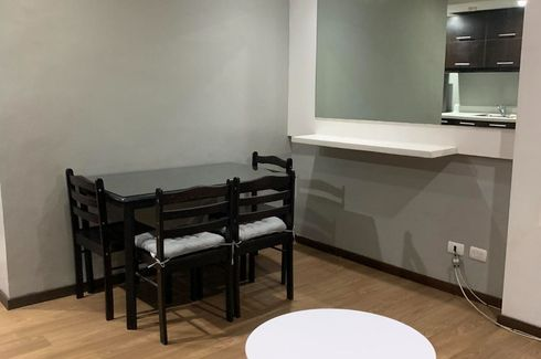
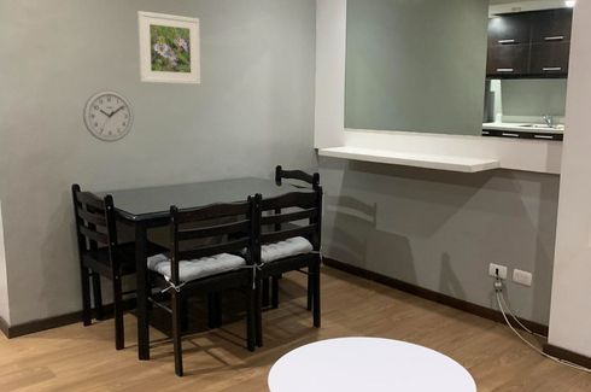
+ wall clock [82,88,135,144]
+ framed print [136,10,201,86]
